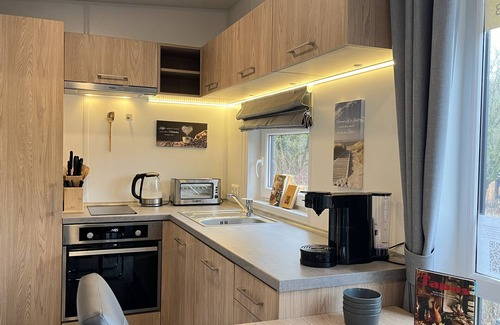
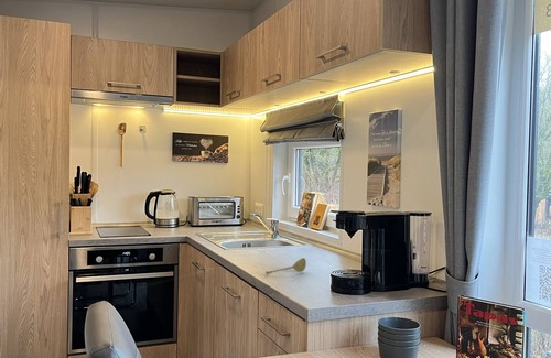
+ soupspoon [264,257,307,276]
